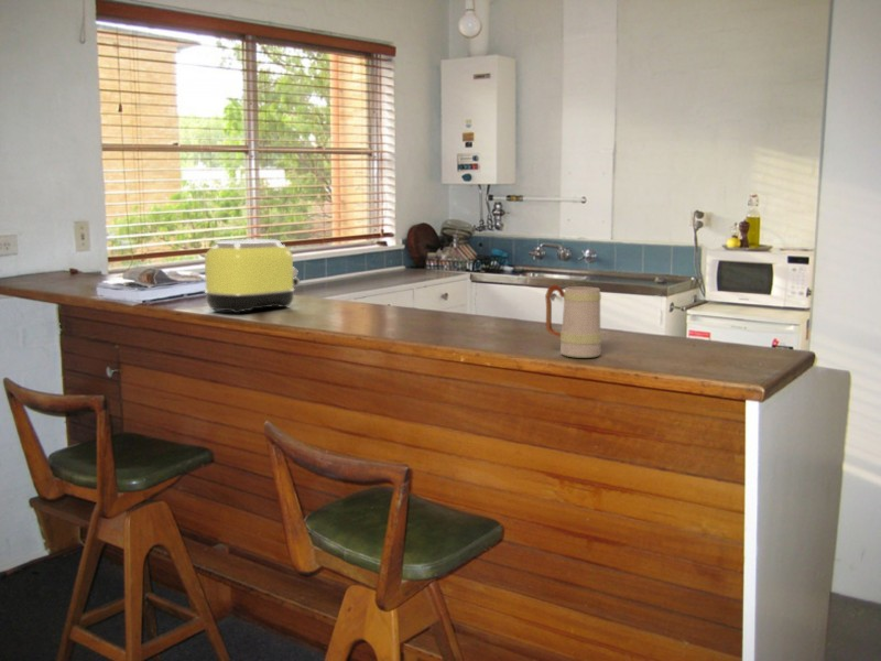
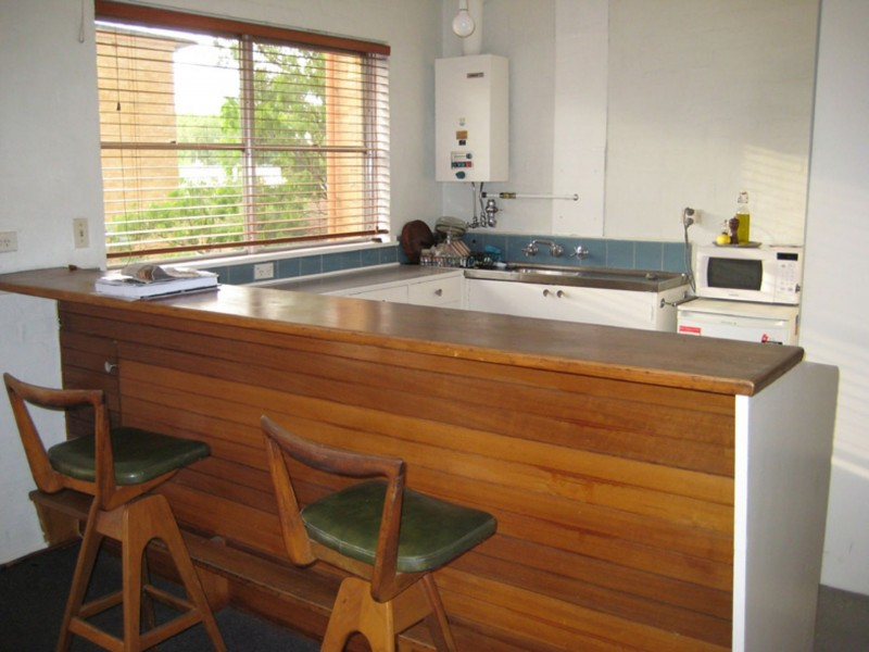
- toaster [203,238,301,314]
- mug [544,283,602,359]
